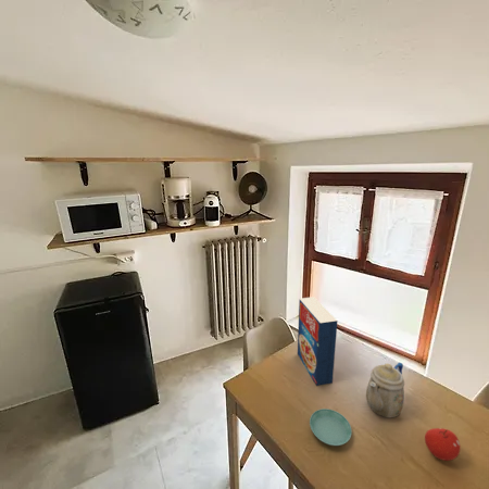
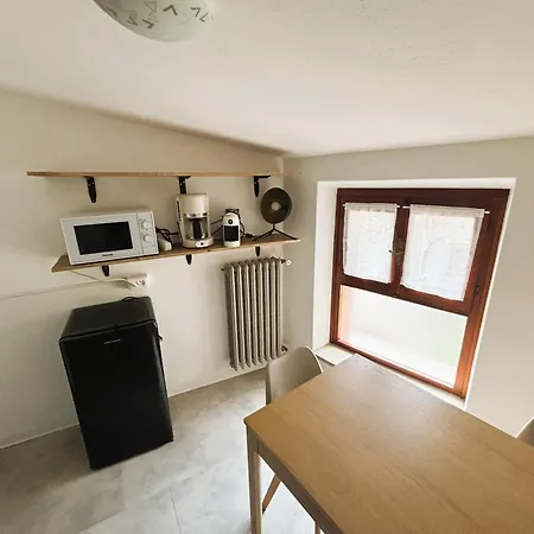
- fruit [424,427,462,462]
- teapot [365,362,405,418]
- cereal box [297,296,338,387]
- saucer [309,408,353,447]
